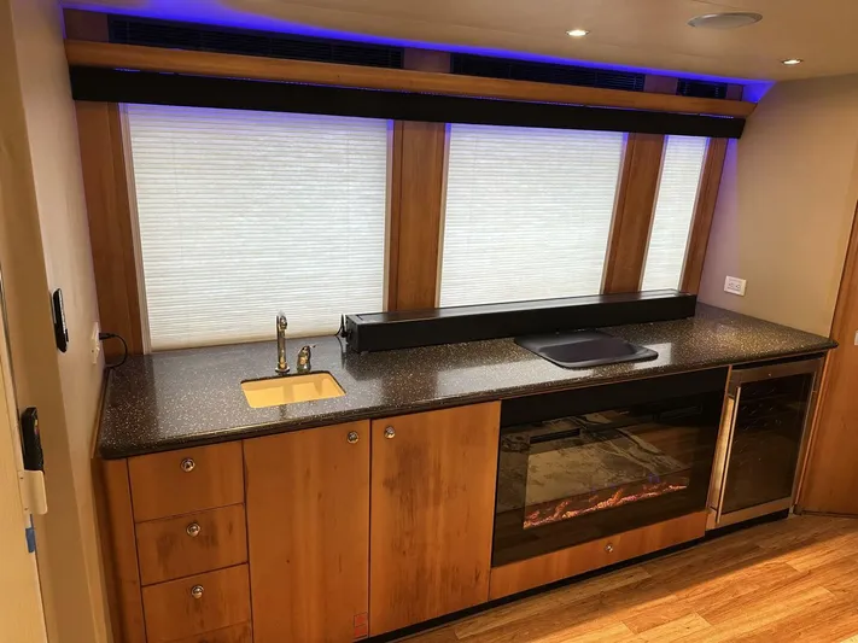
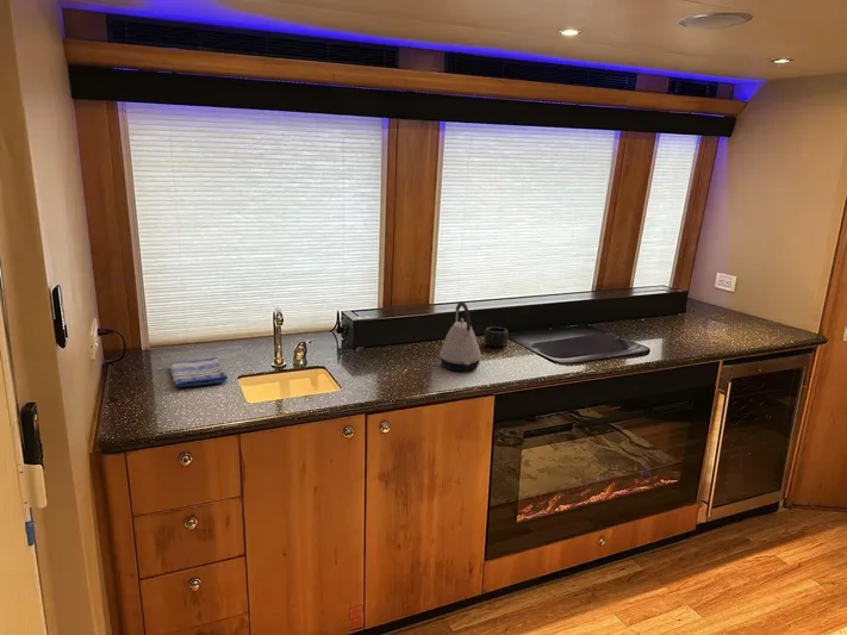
+ kettle [438,301,482,372]
+ mug [484,325,509,349]
+ dish towel [168,356,229,388]
